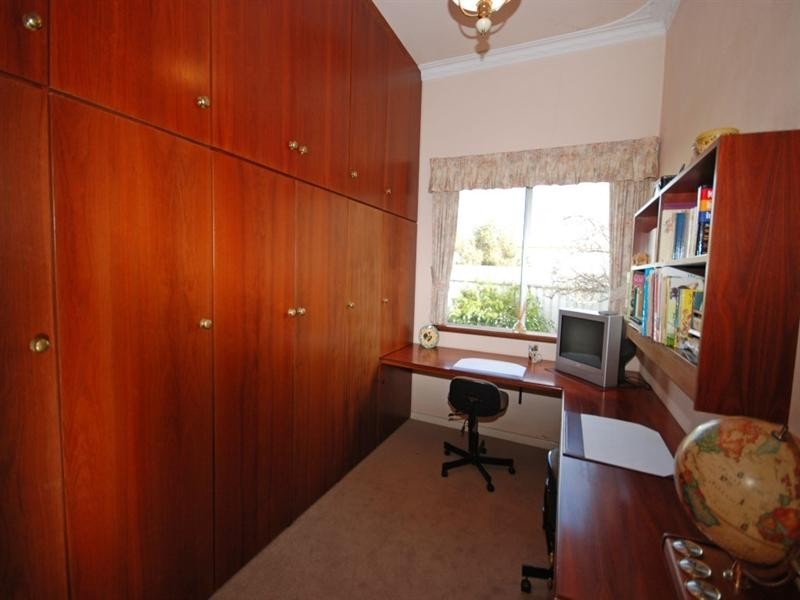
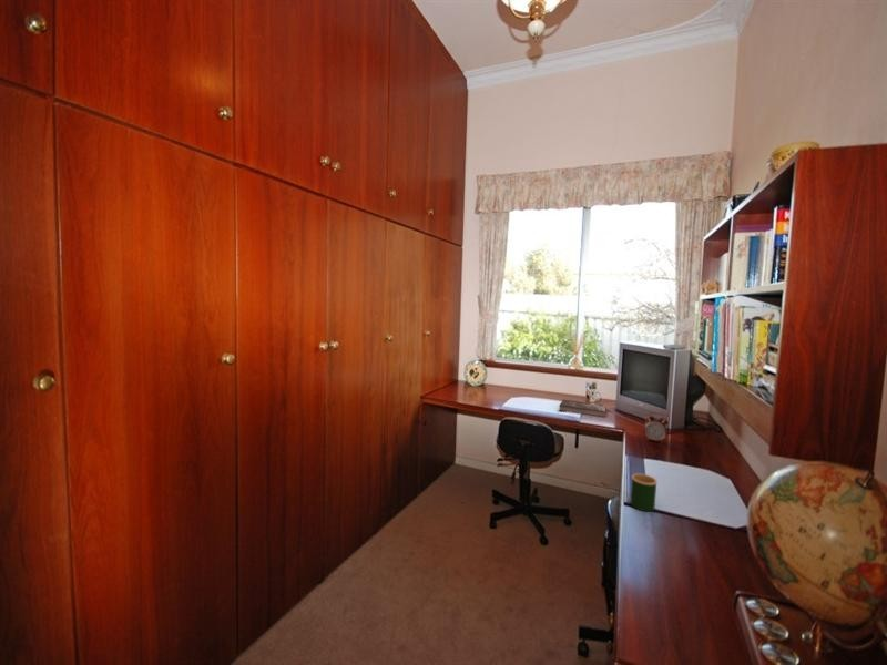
+ book [558,398,608,418]
+ mug [630,472,659,512]
+ alarm clock [643,411,670,443]
